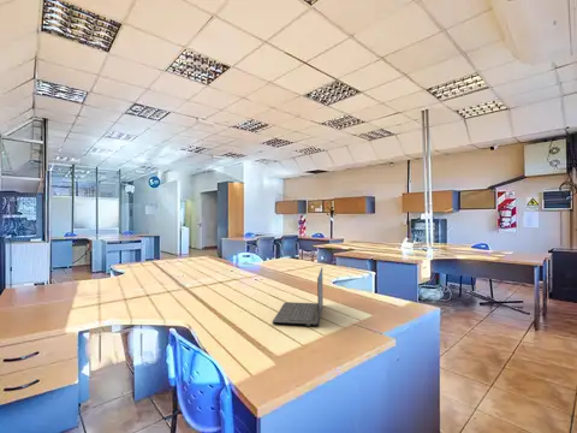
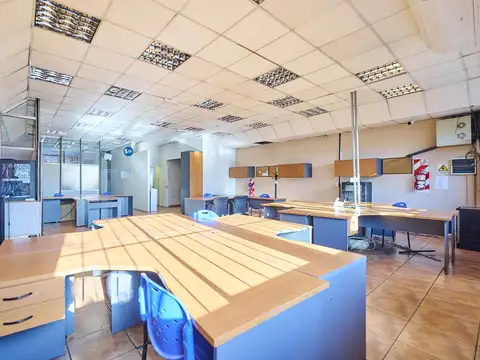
- laptop [272,267,325,327]
